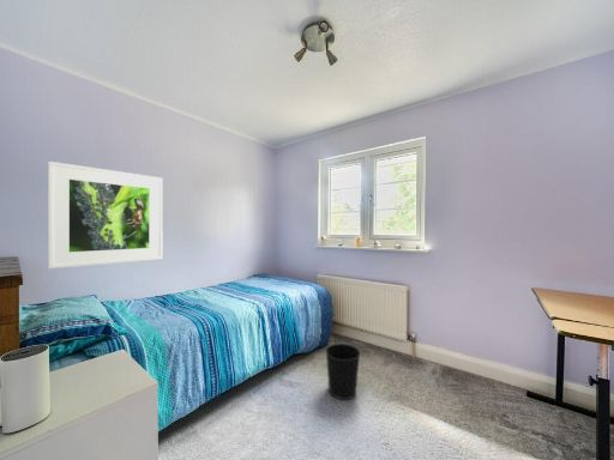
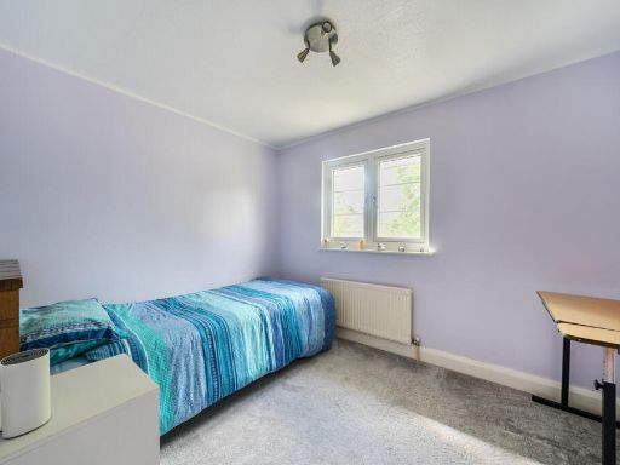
- wastebasket [324,343,362,401]
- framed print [47,161,164,270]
